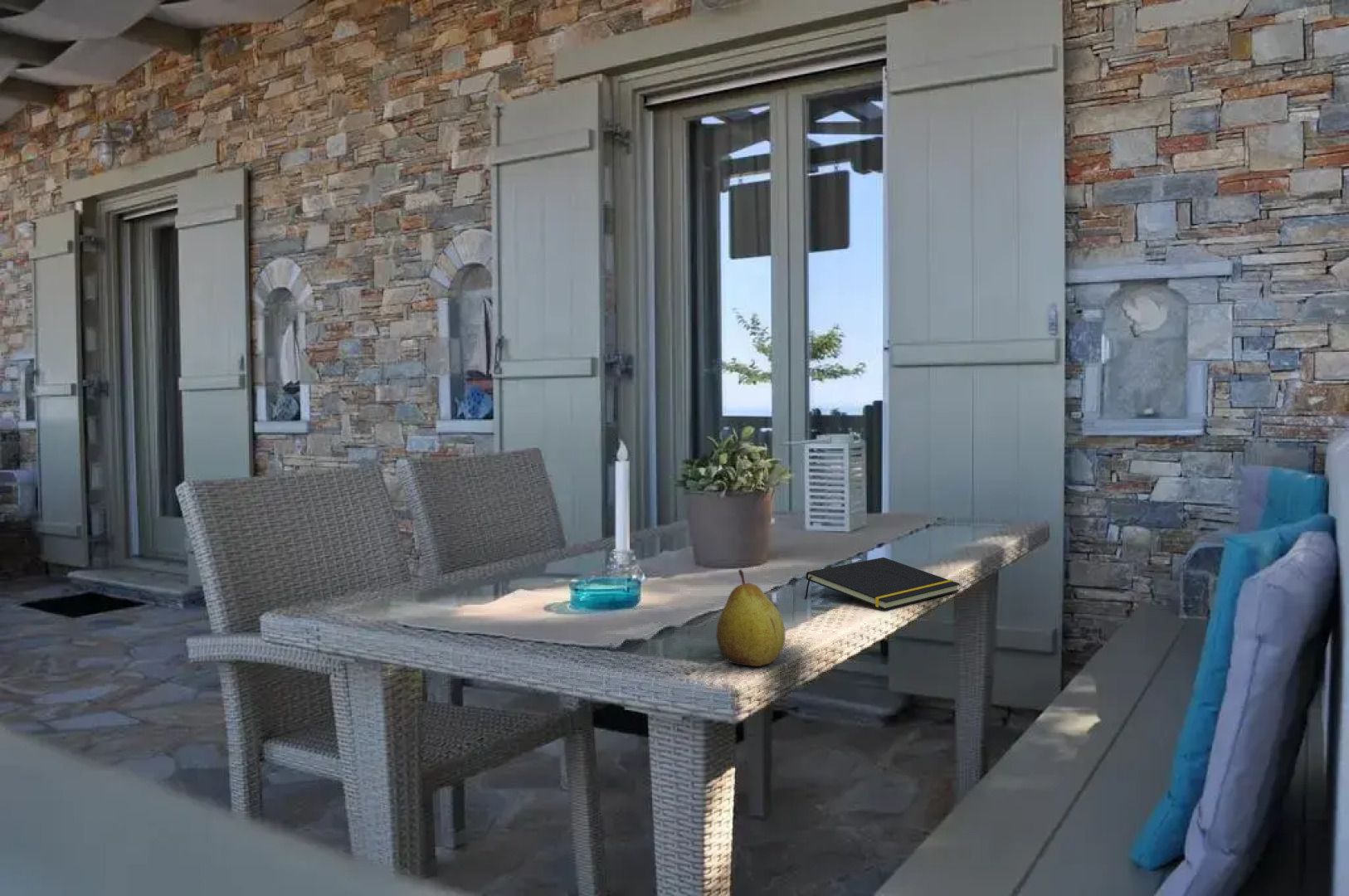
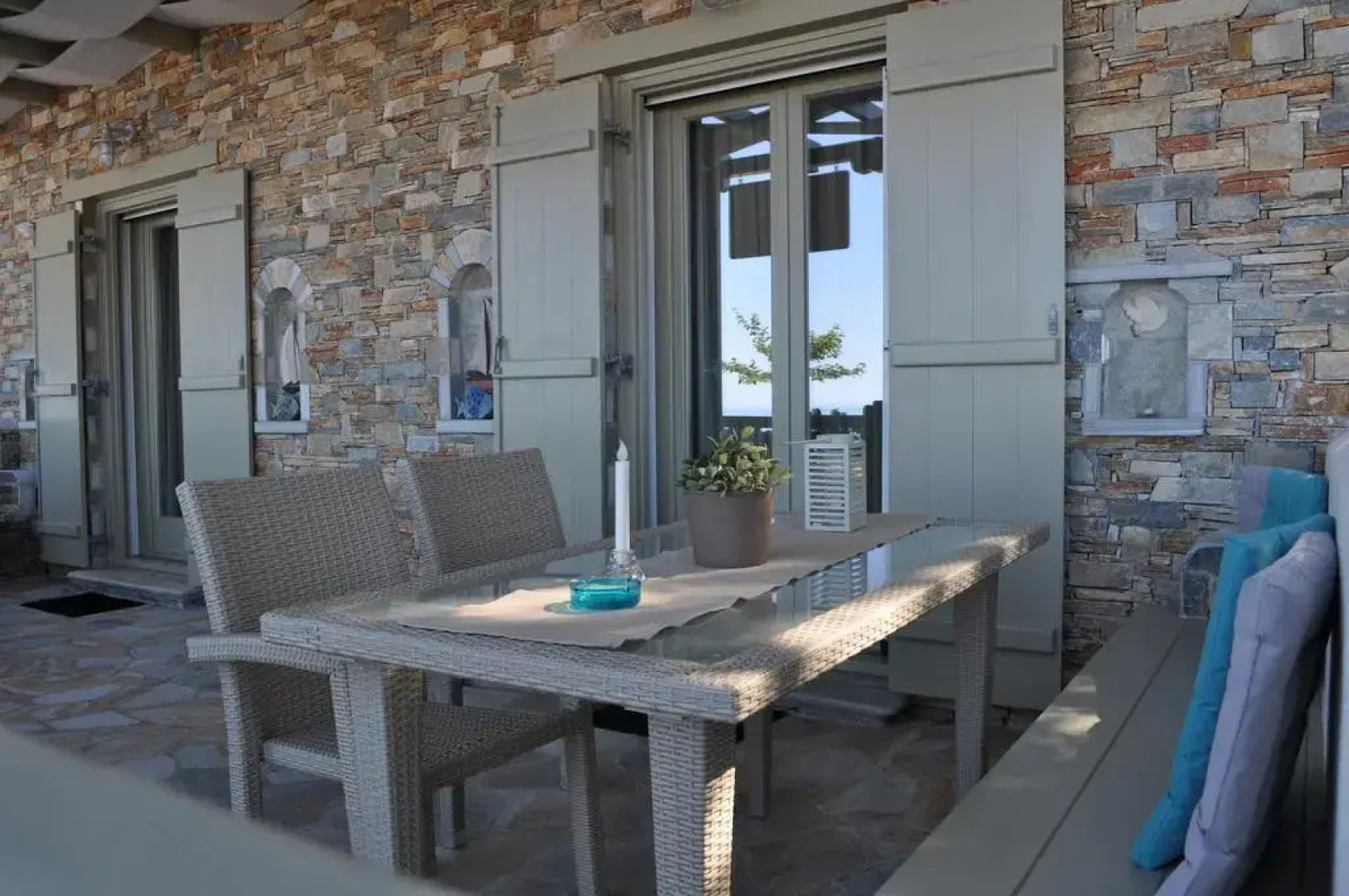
- fruit [715,568,787,667]
- notepad [804,557,961,611]
